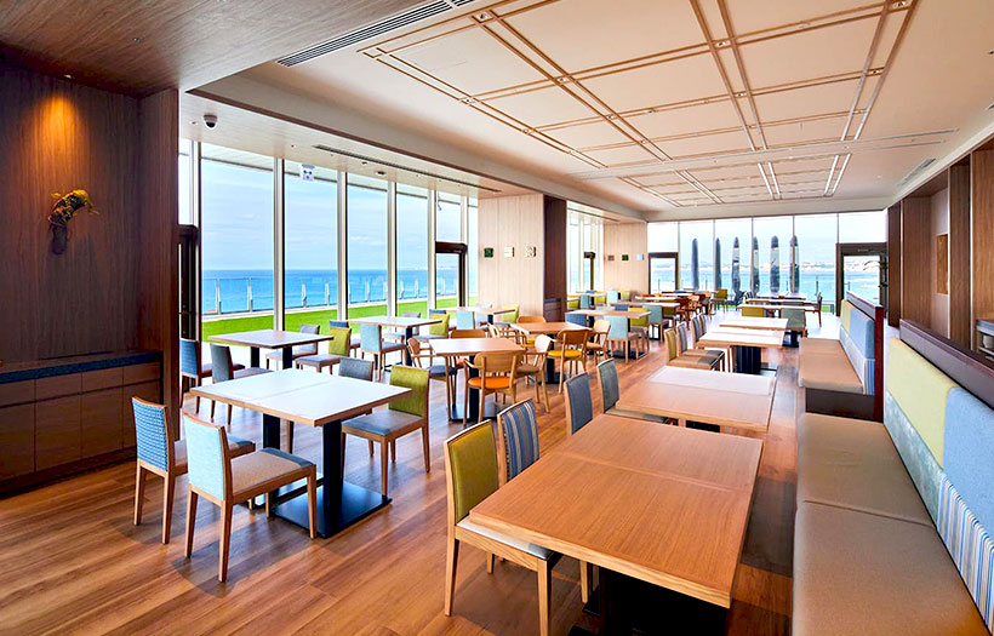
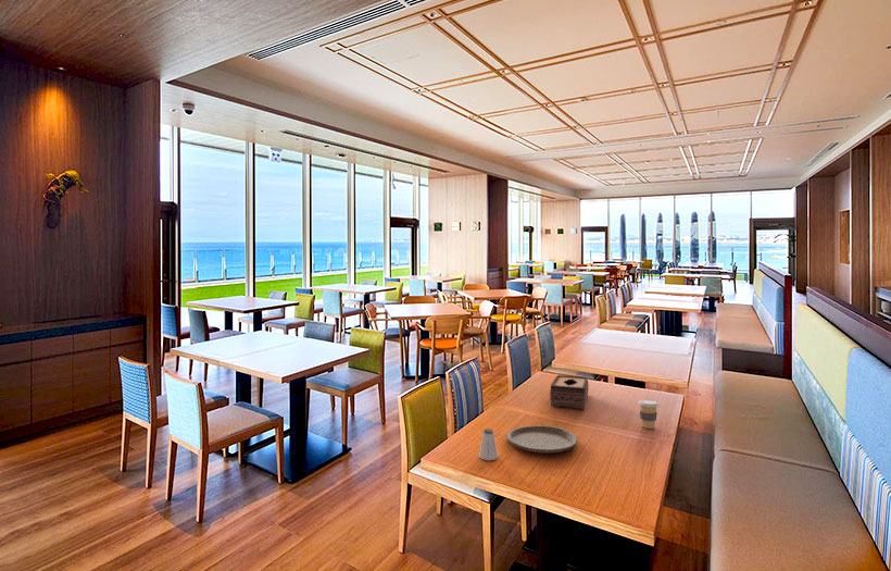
+ plate [506,424,578,454]
+ coffee cup [637,398,660,430]
+ saltshaker [478,427,499,461]
+ tissue box [549,374,589,410]
